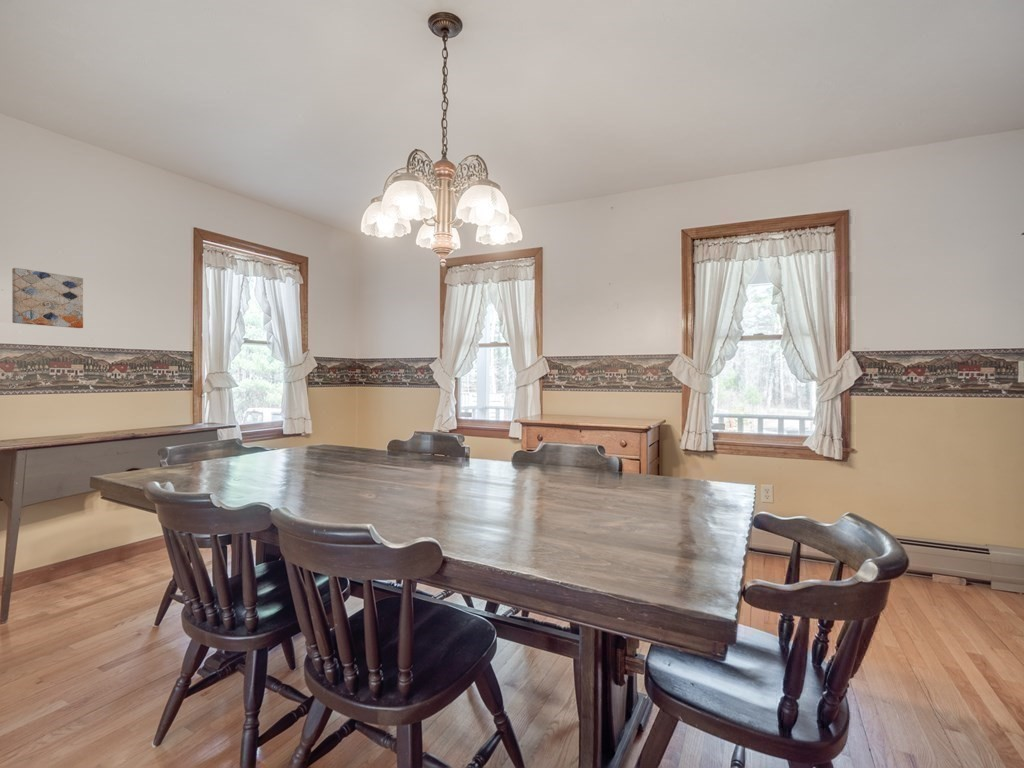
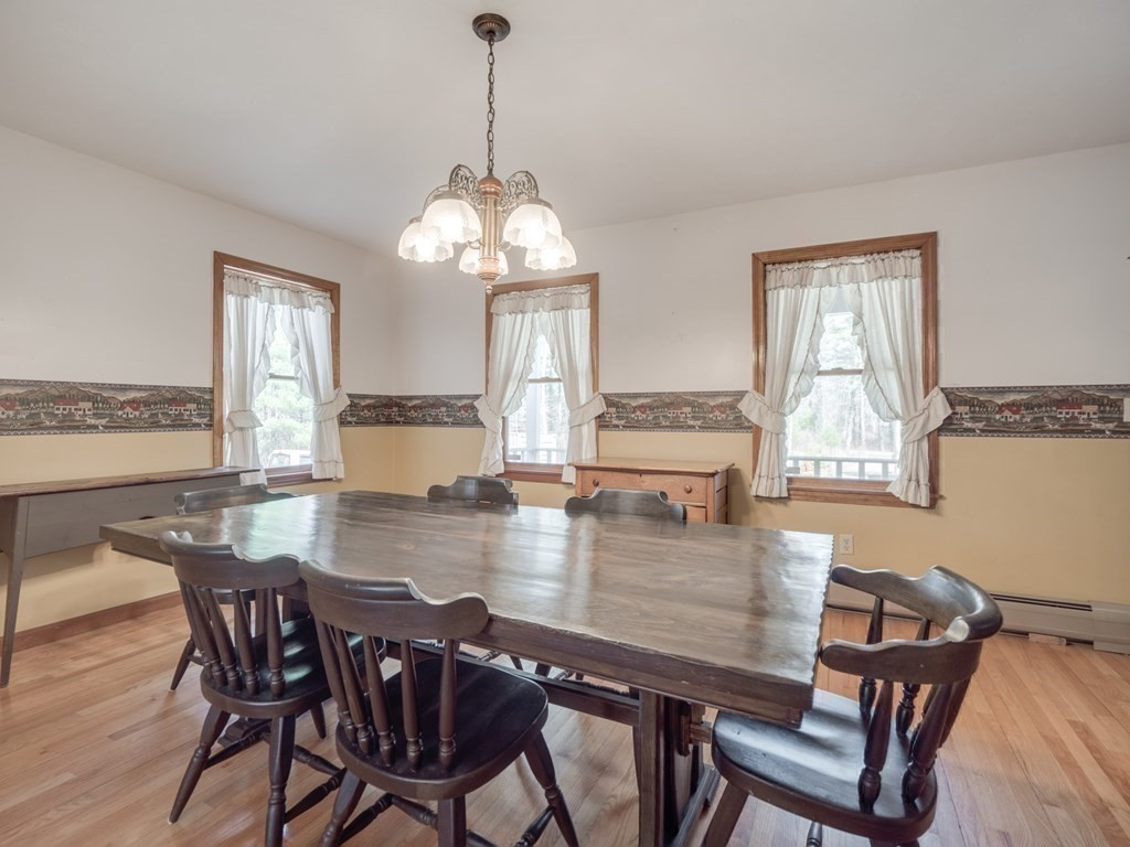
- wall art [11,267,84,329]
